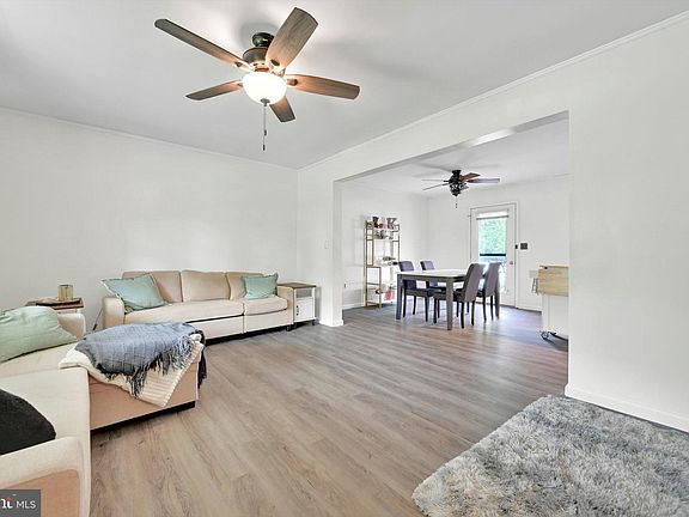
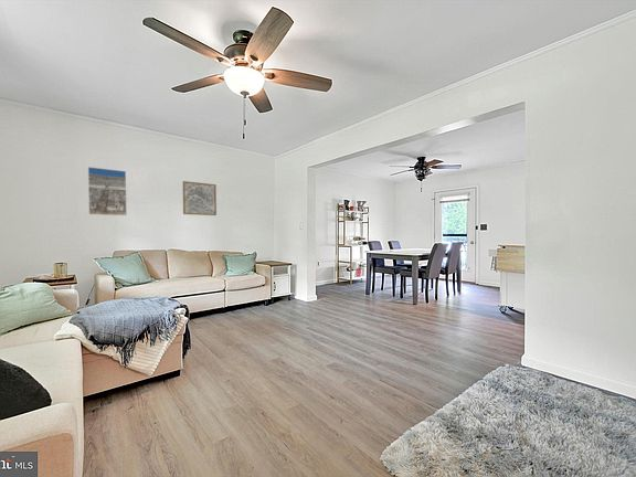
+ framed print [87,166,128,216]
+ wall art [182,180,218,216]
